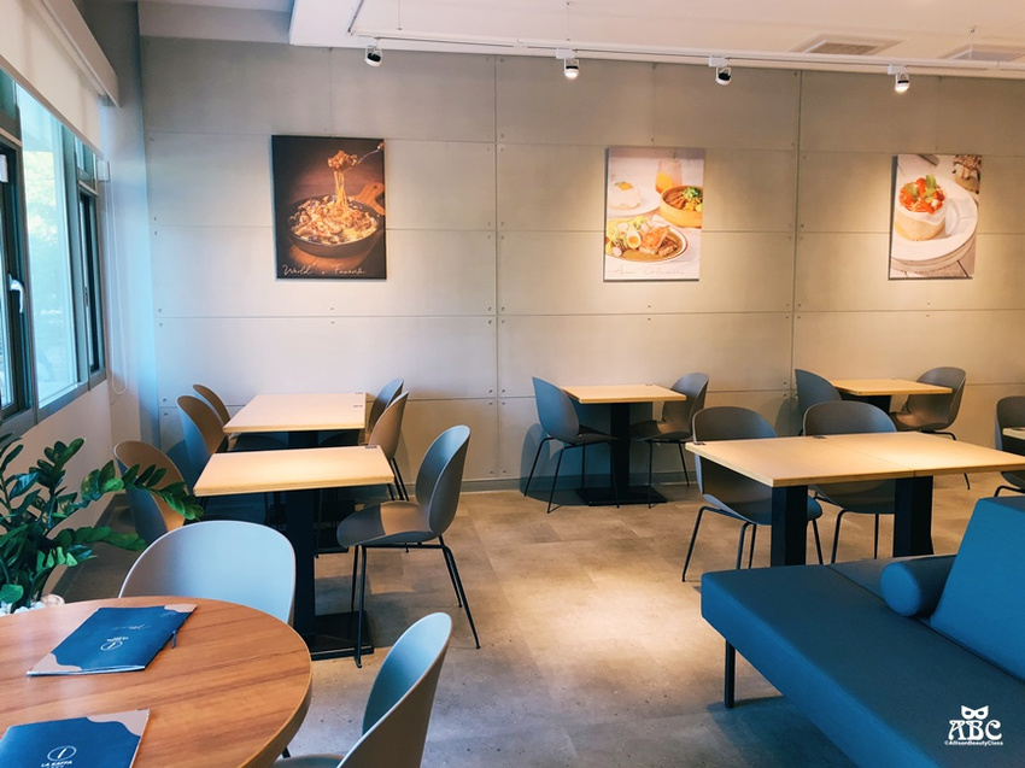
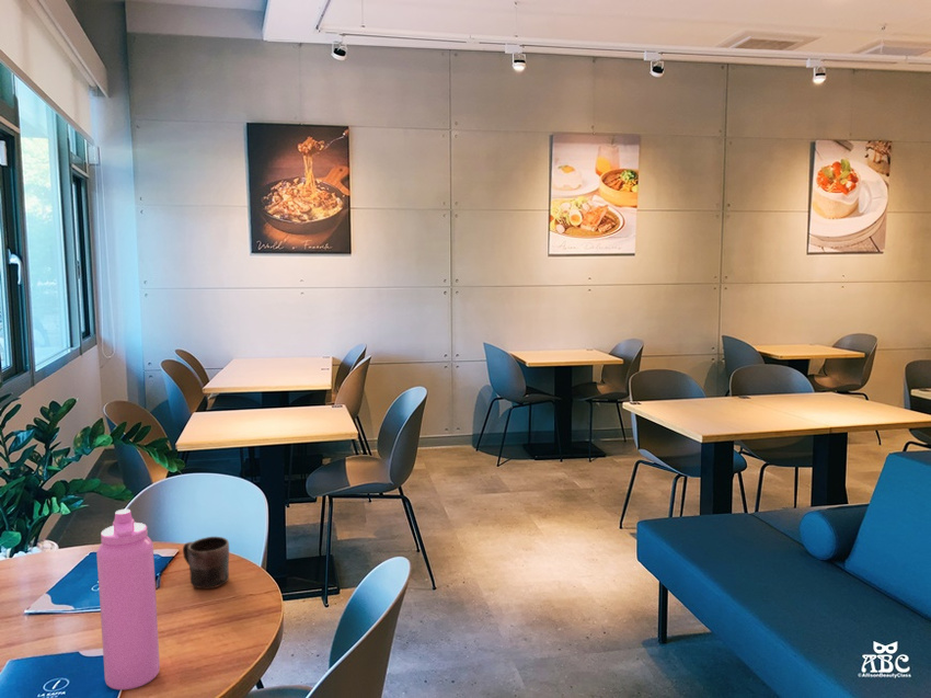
+ water bottle [95,508,161,691]
+ mug [182,536,230,590]
